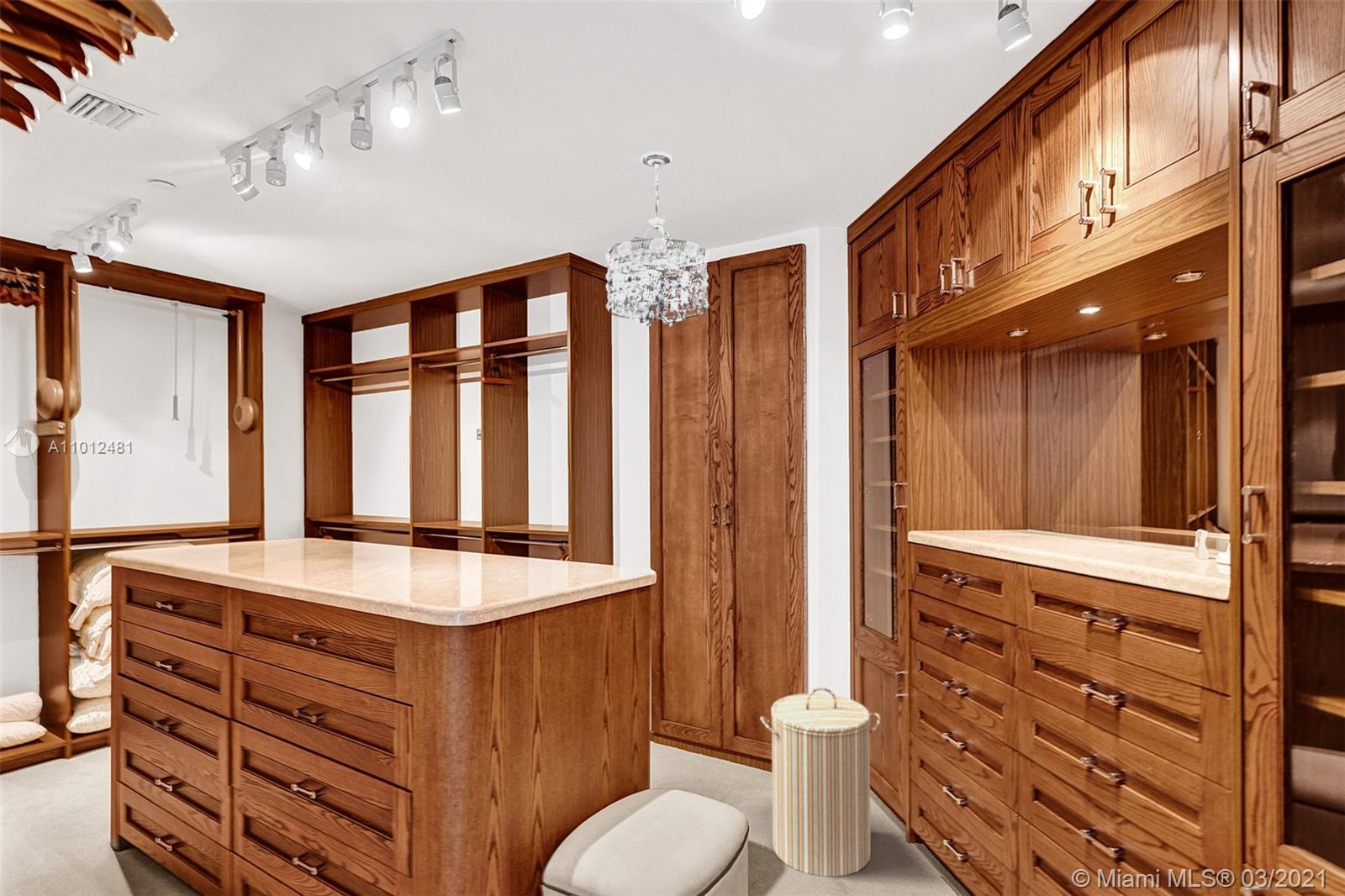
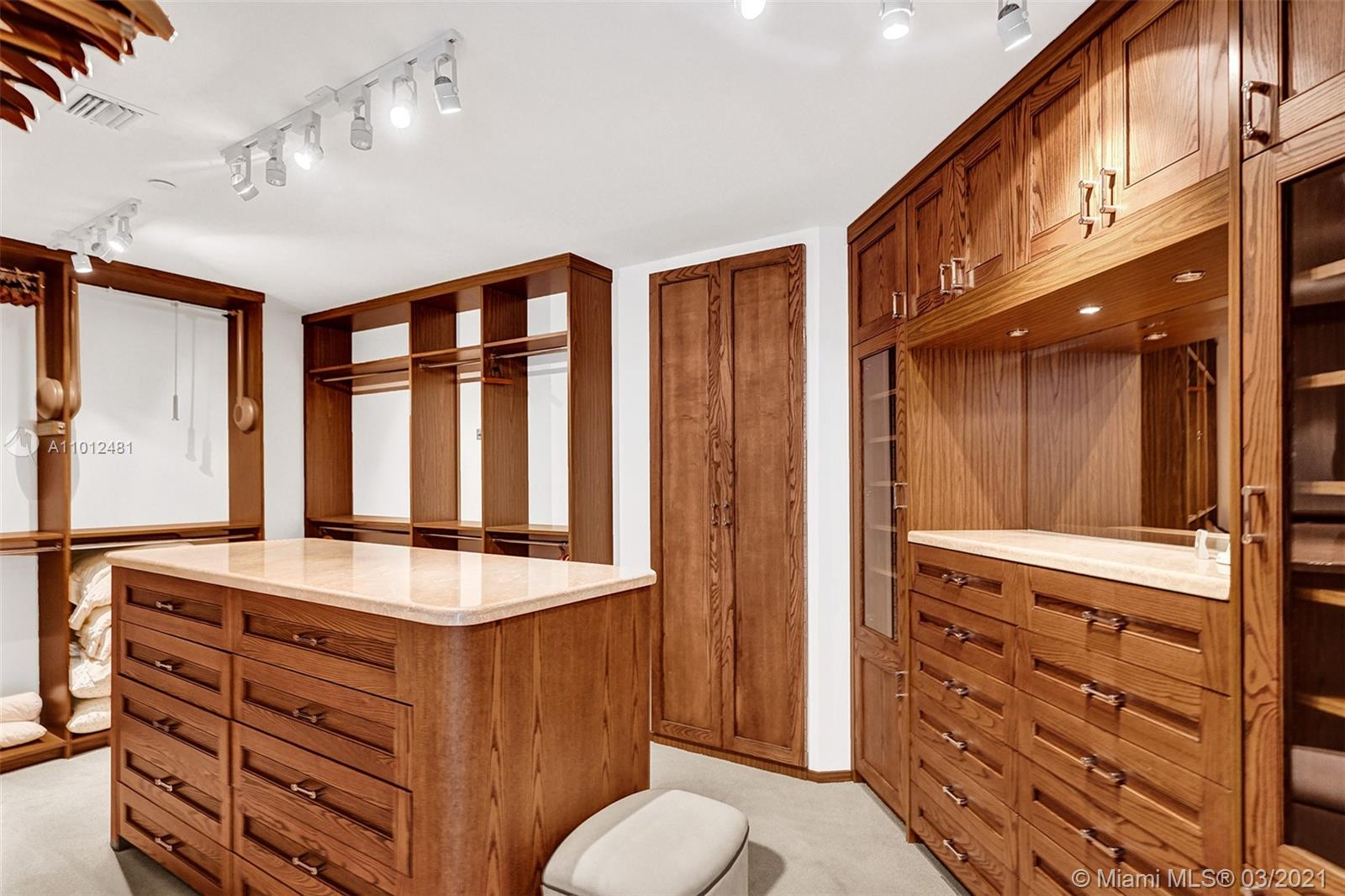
- chandelier [604,150,709,328]
- laundry hamper [759,686,881,878]
